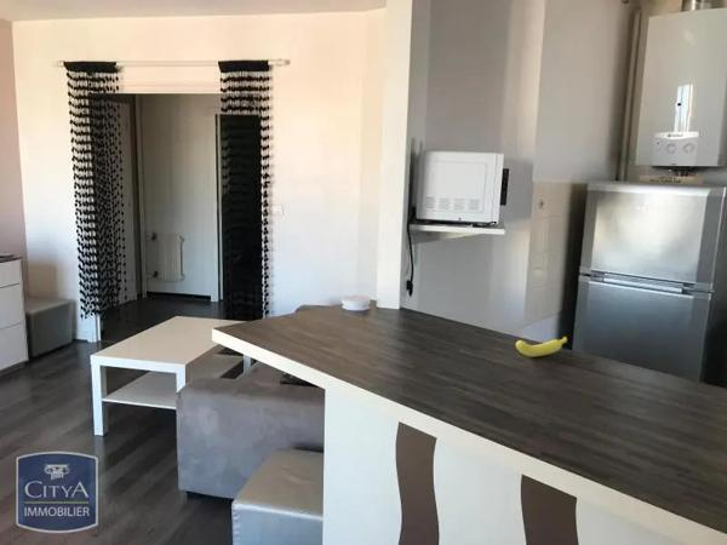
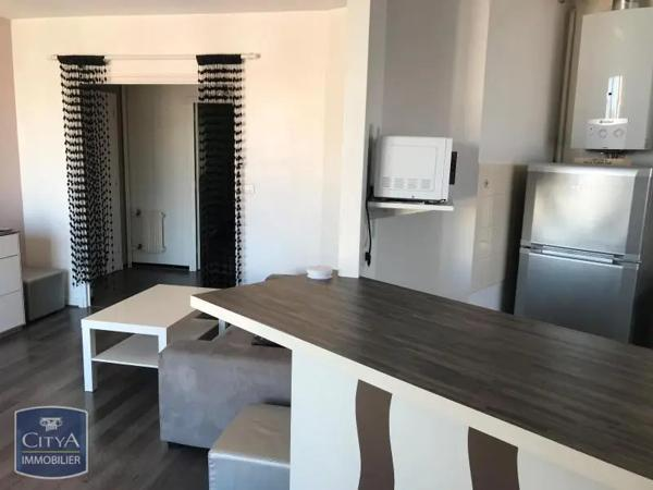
- banana [515,335,568,357]
